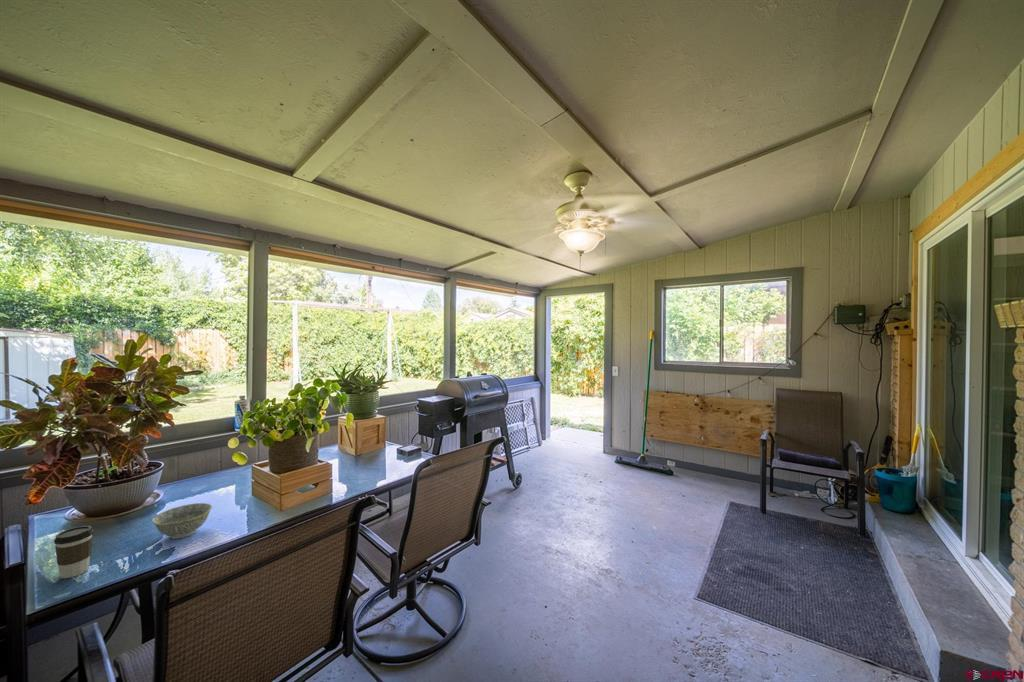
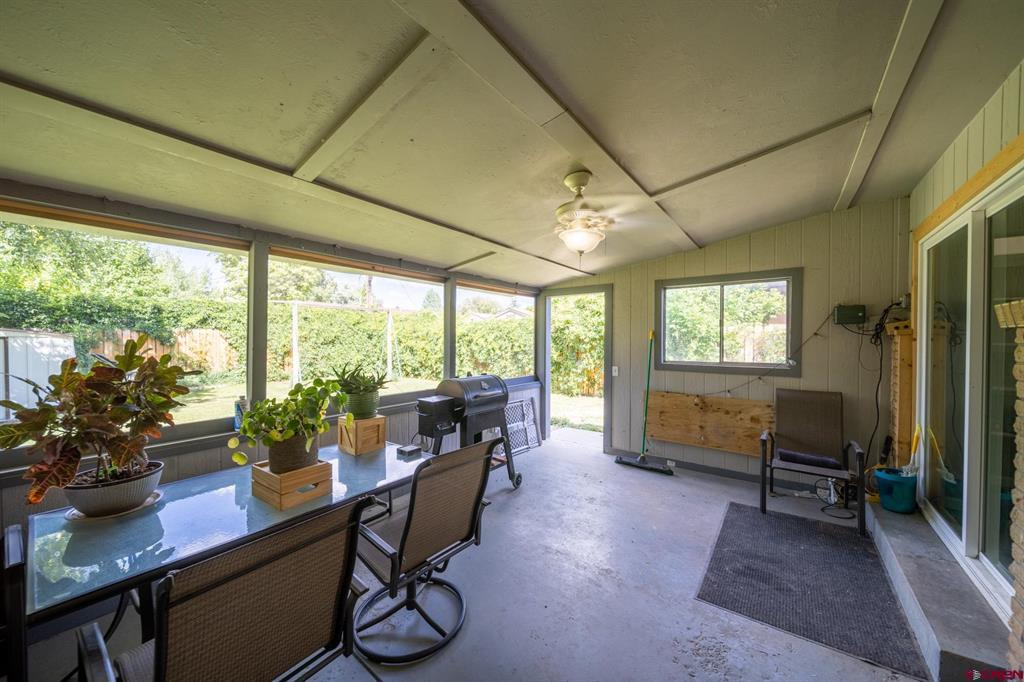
- coffee cup [53,525,95,579]
- bowl [151,502,213,540]
